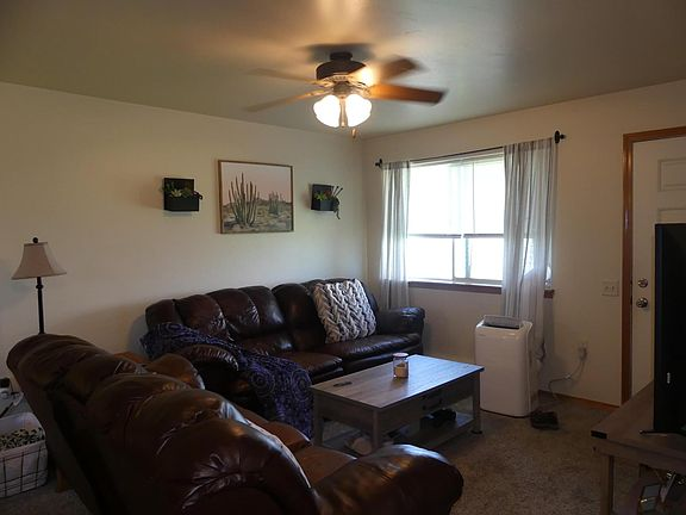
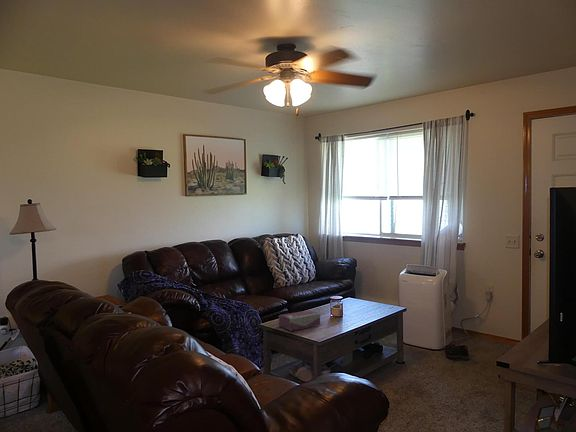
+ tissue box [278,309,321,332]
